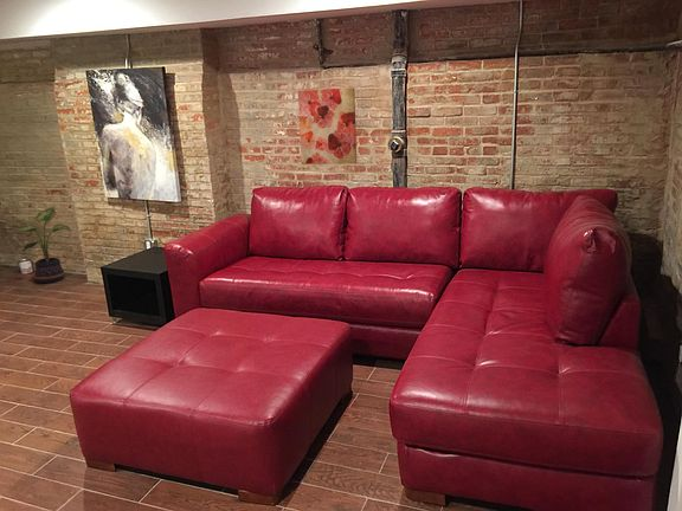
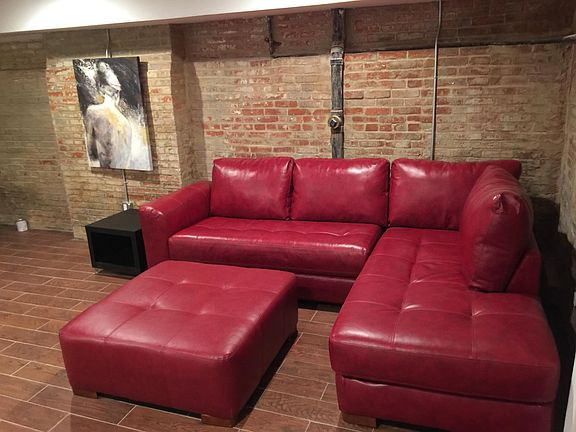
- wall art [297,86,358,166]
- potted plant [15,206,72,284]
